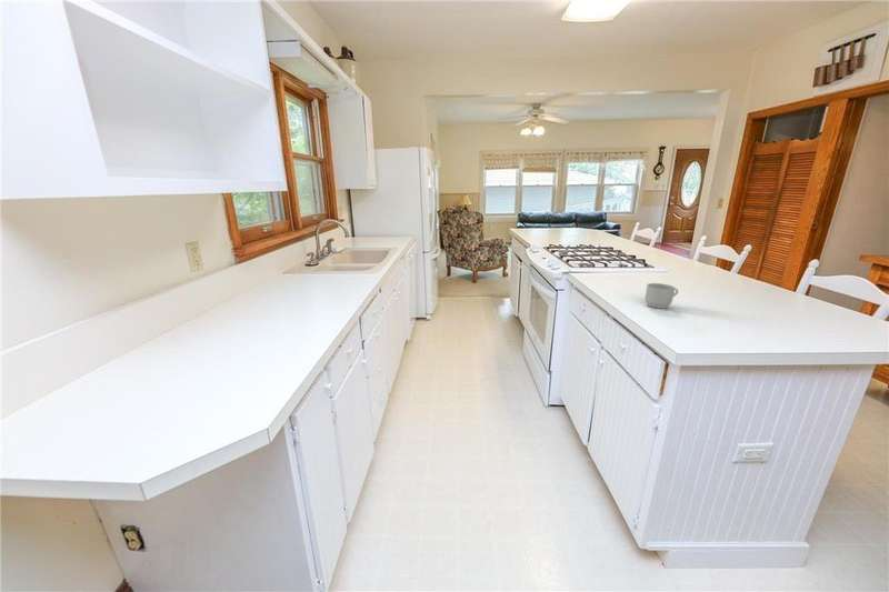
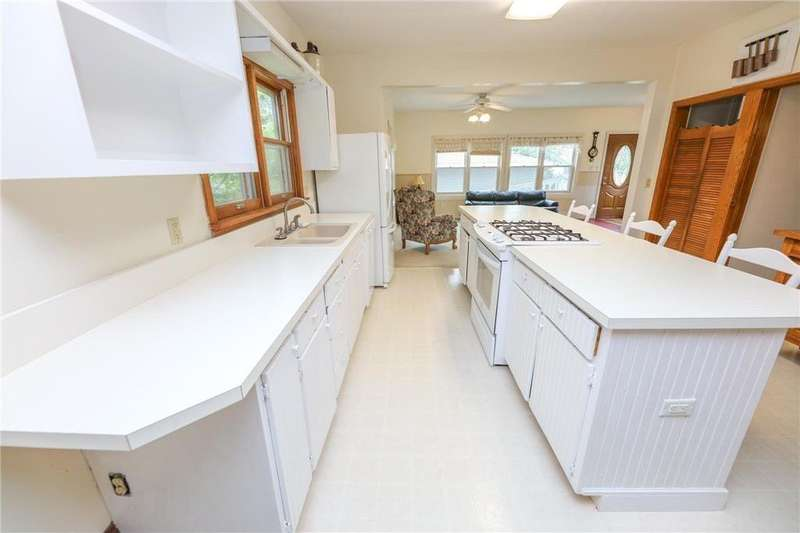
- mug [645,282,679,310]
